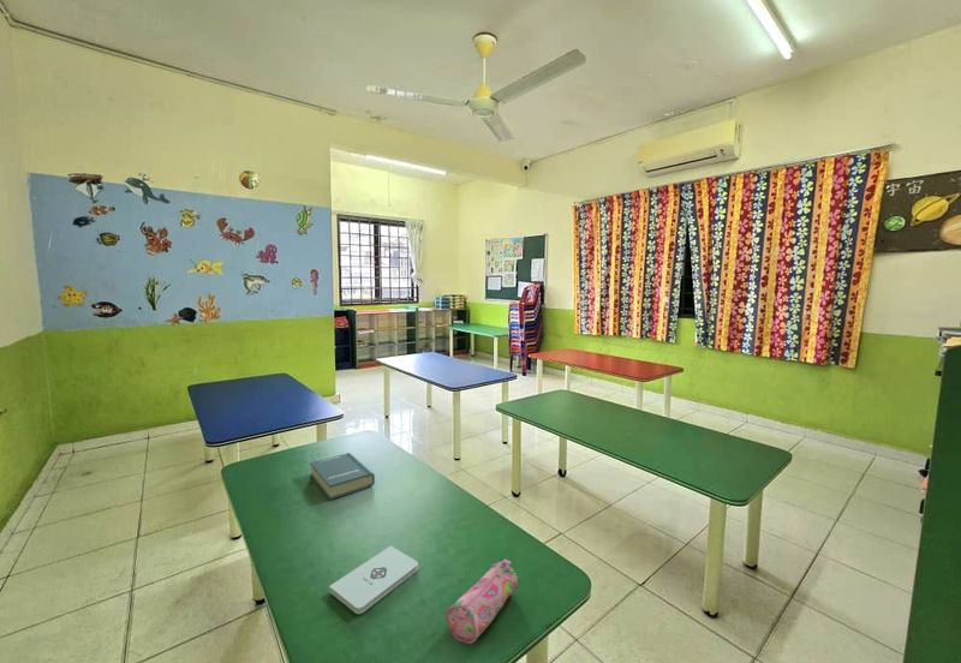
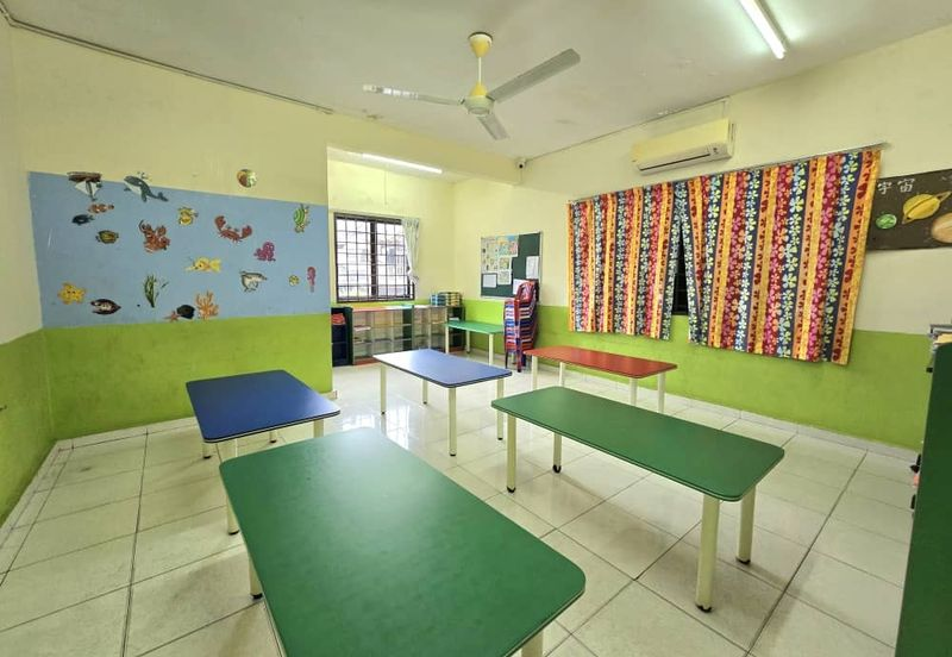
- notepad [328,545,419,615]
- hardback book [309,452,376,501]
- pencil case [446,559,519,645]
